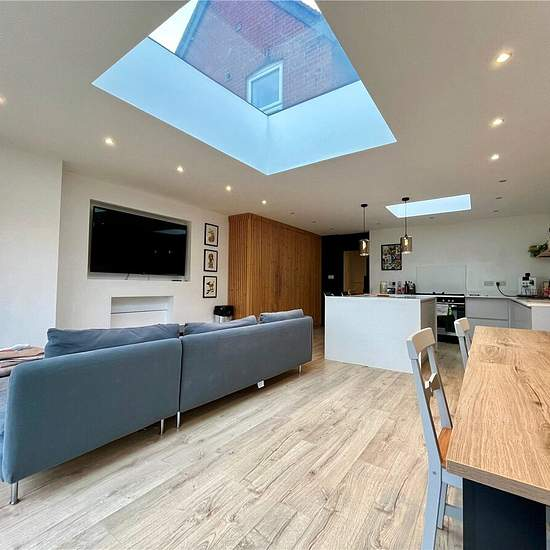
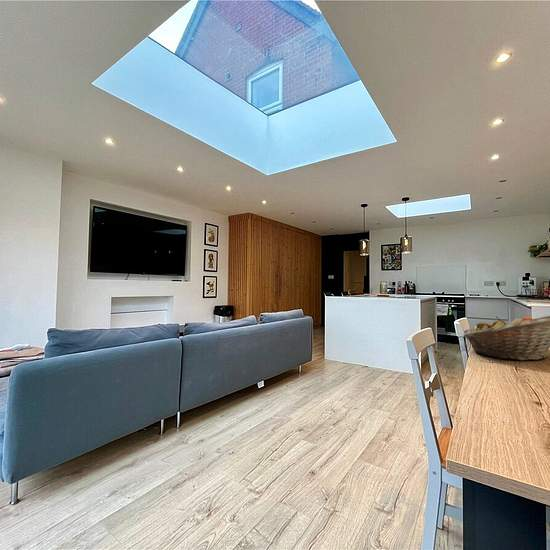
+ fruit basket [462,315,550,361]
